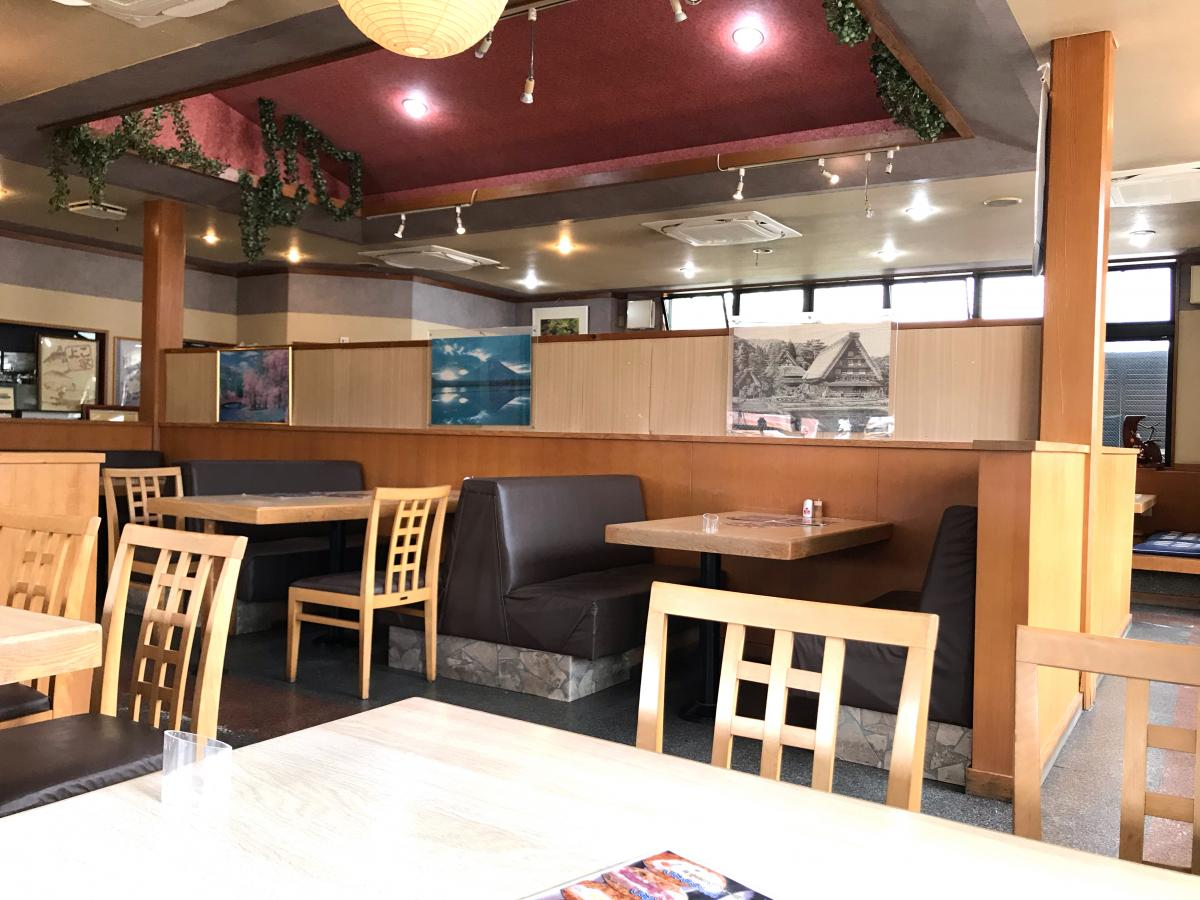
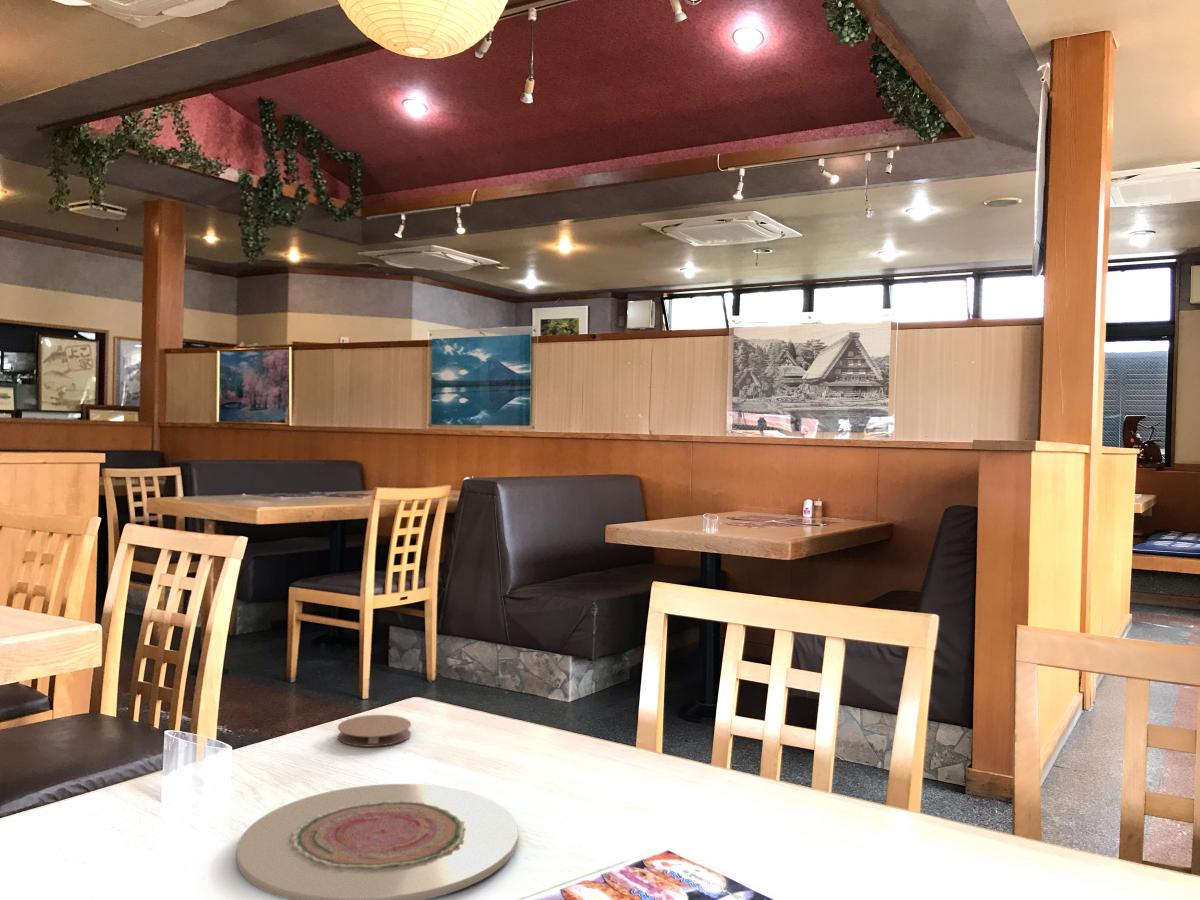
+ plate [235,783,519,900]
+ coaster [336,714,412,748]
